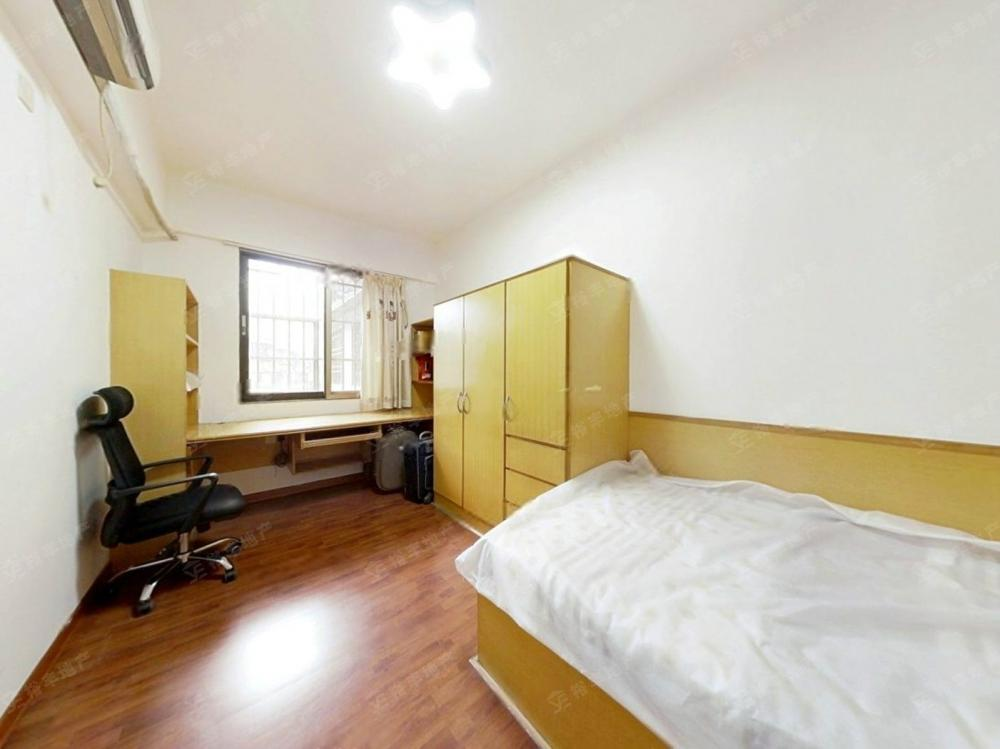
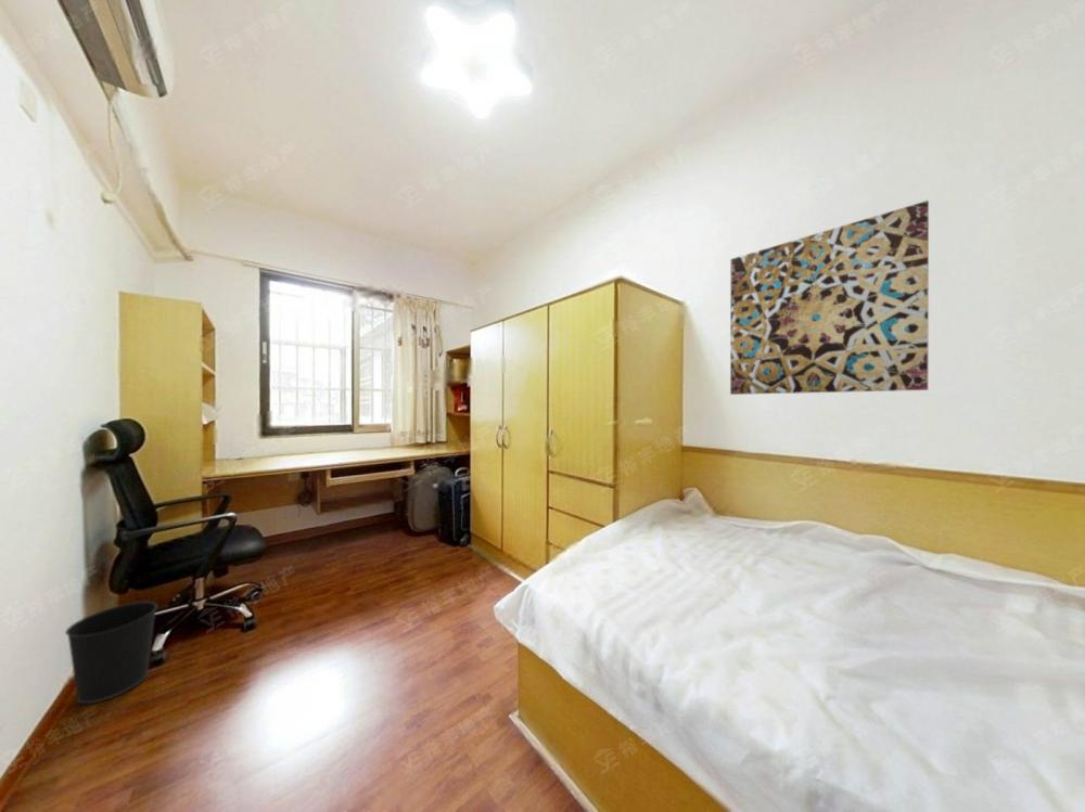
+ wastebasket [64,601,158,705]
+ wall art [729,199,930,396]
